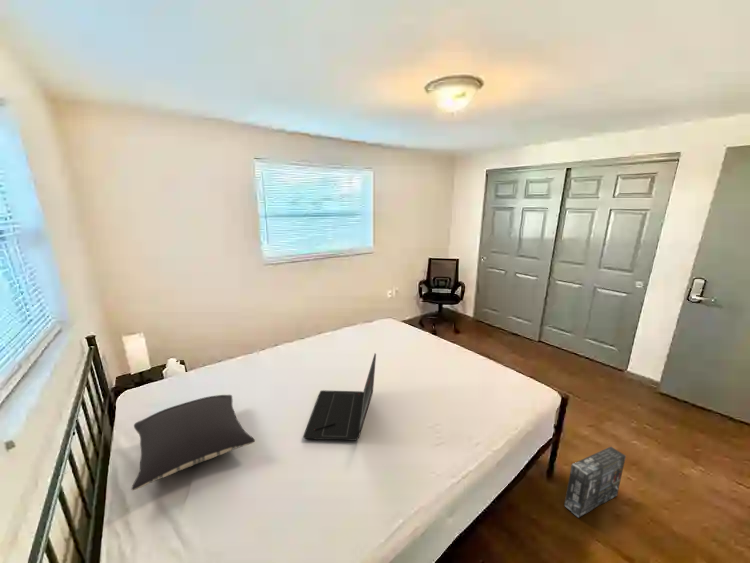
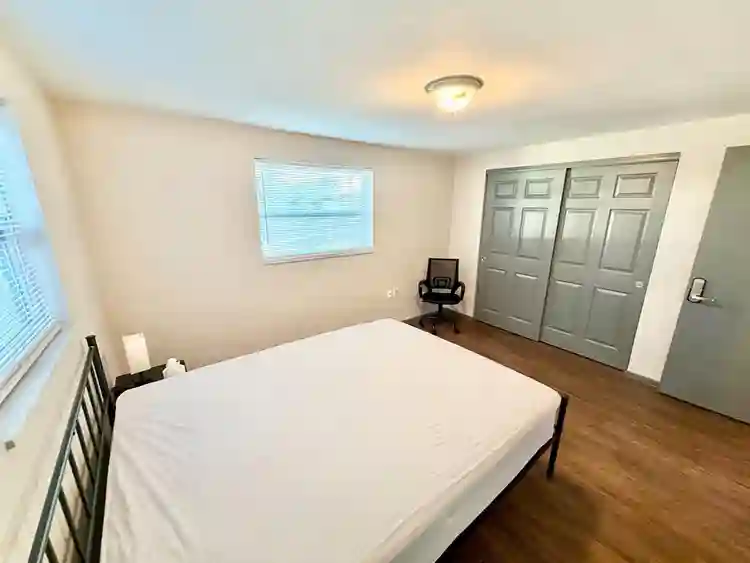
- pillow [130,394,256,492]
- box [563,446,627,519]
- laptop [302,352,377,442]
